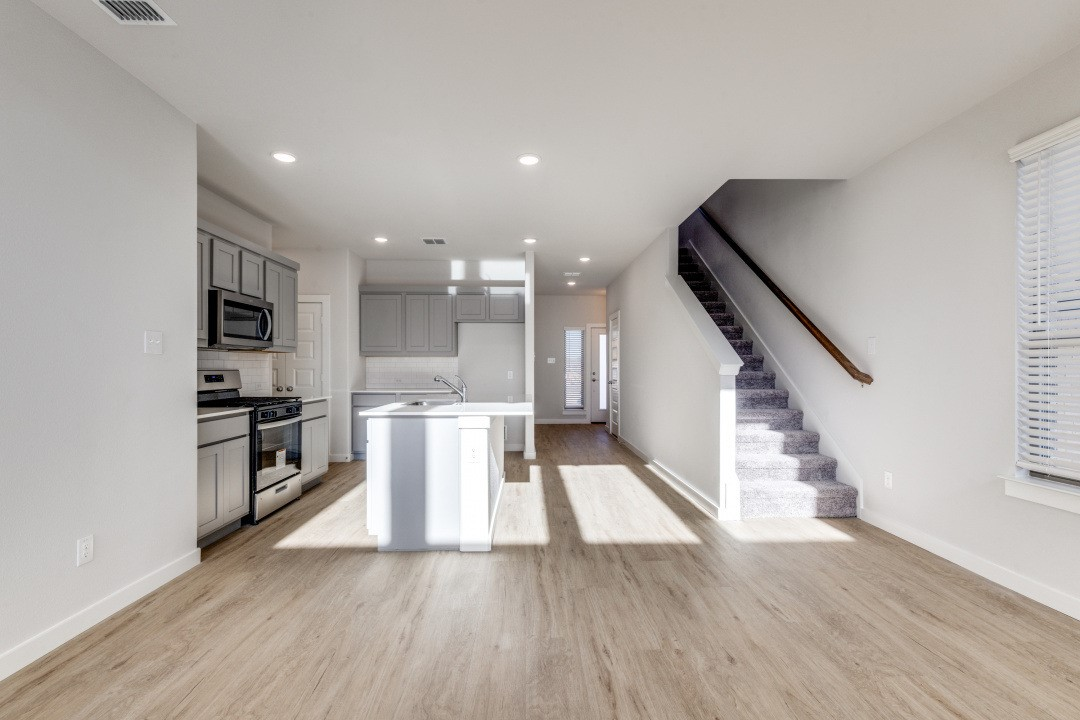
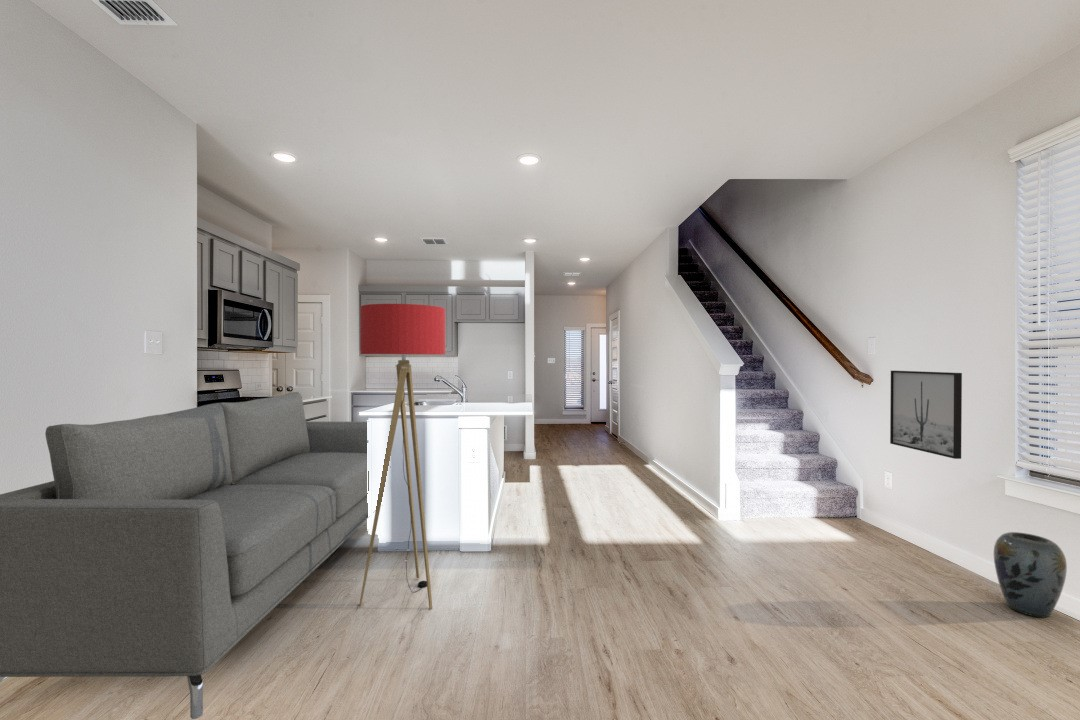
+ sofa [0,391,369,720]
+ wall art [889,370,963,460]
+ floor lamp [359,303,446,610]
+ vase [993,531,1068,619]
